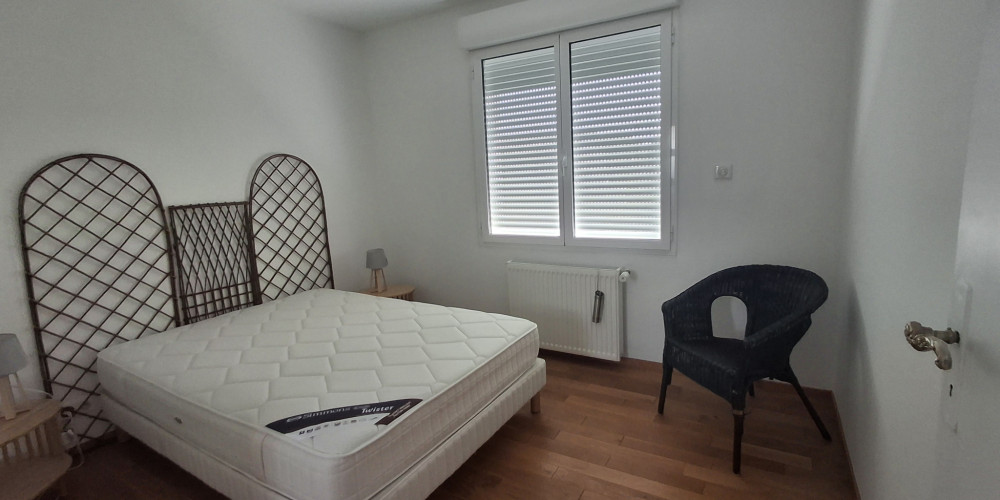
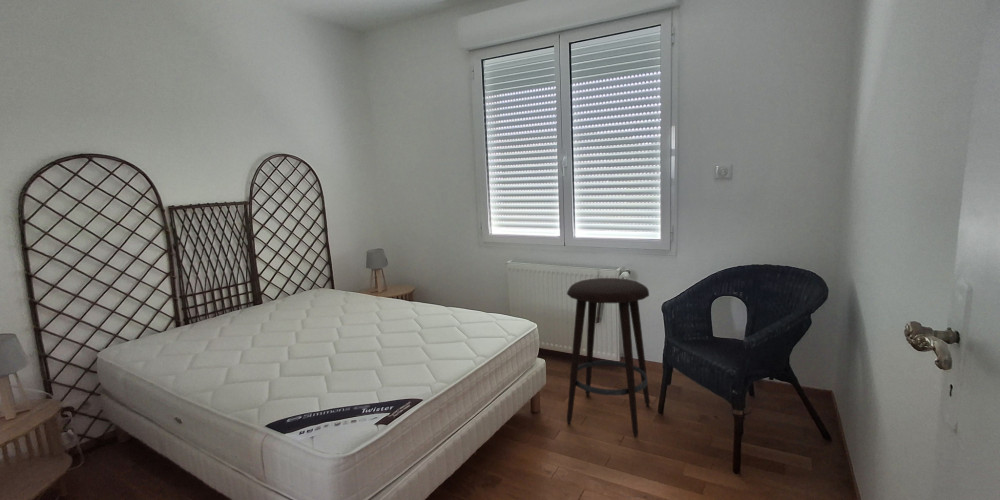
+ stool [566,277,651,438]
